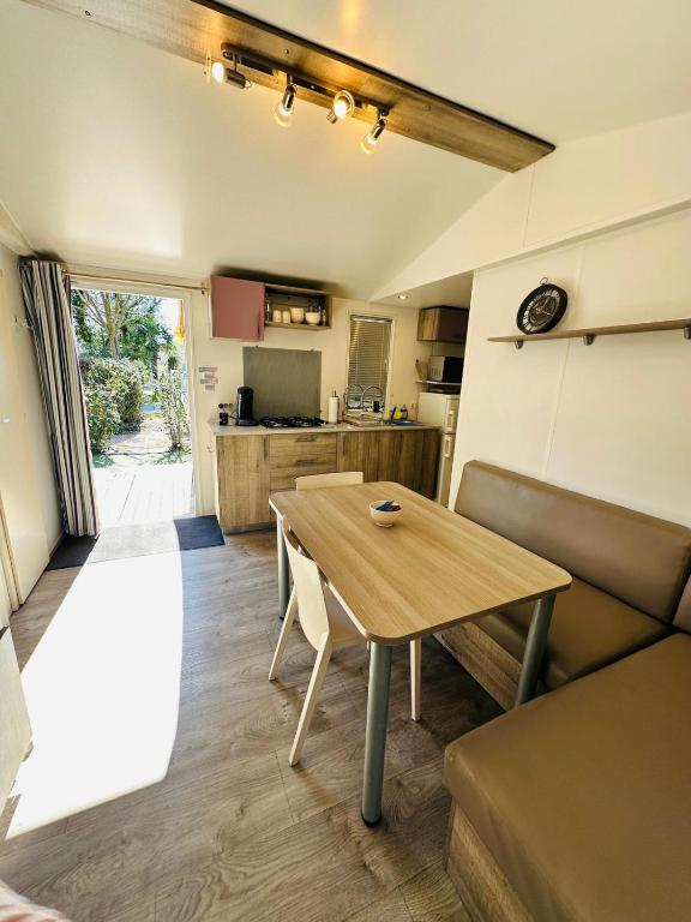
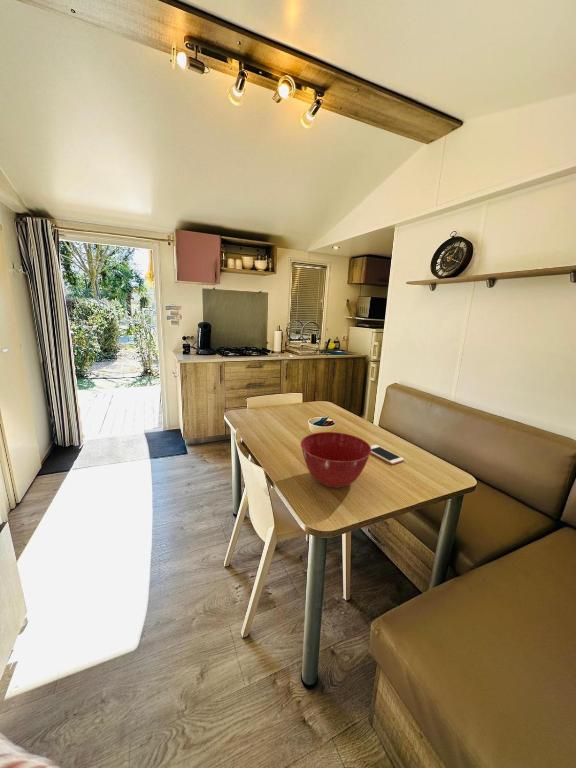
+ mixing bowl [300,431,372,489]
+ cell phone [370,444,405,465]
